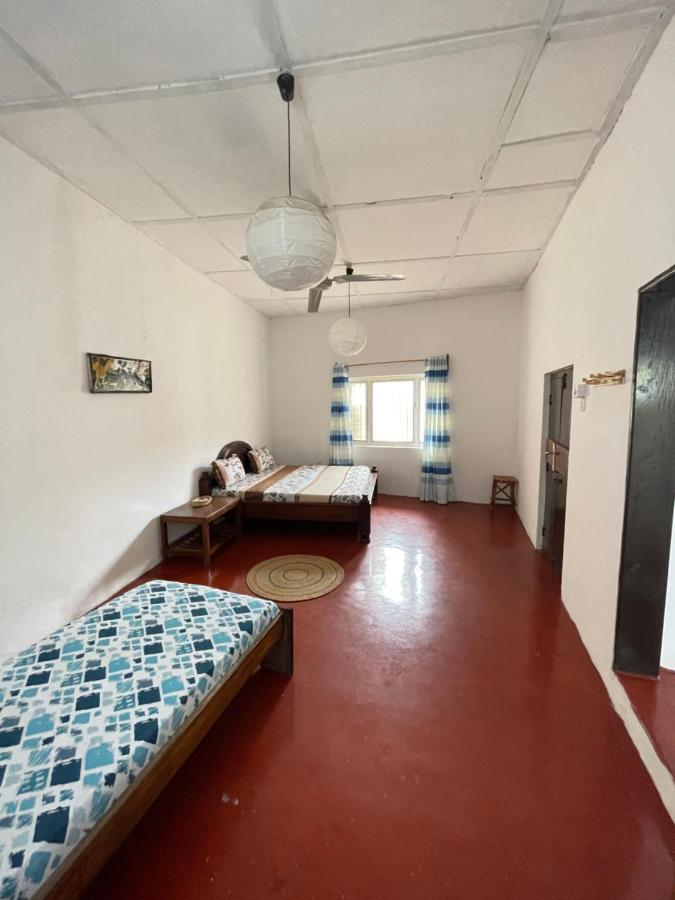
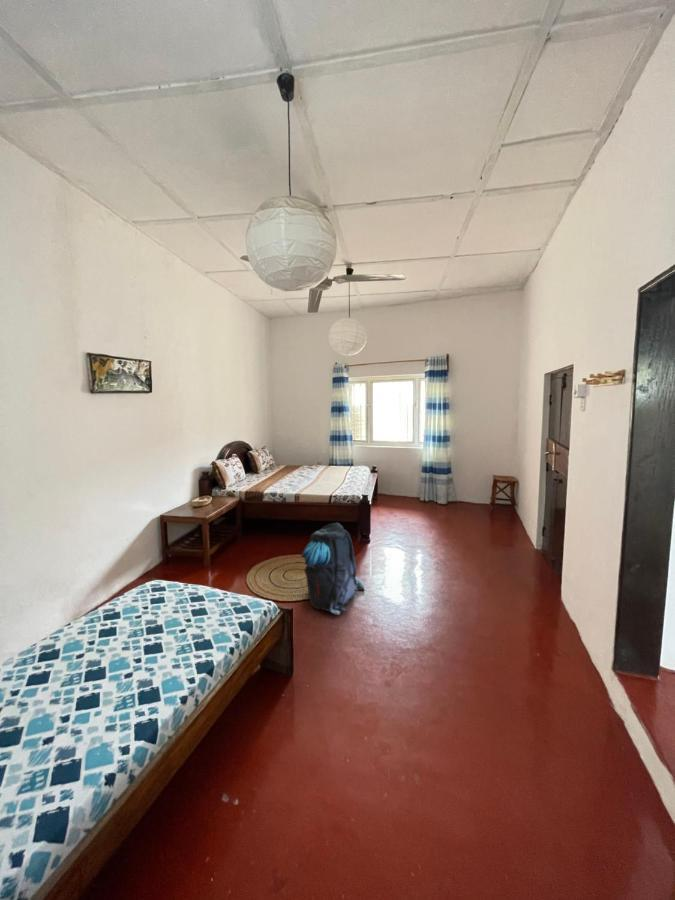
+ backpack [301,522,366,616]
